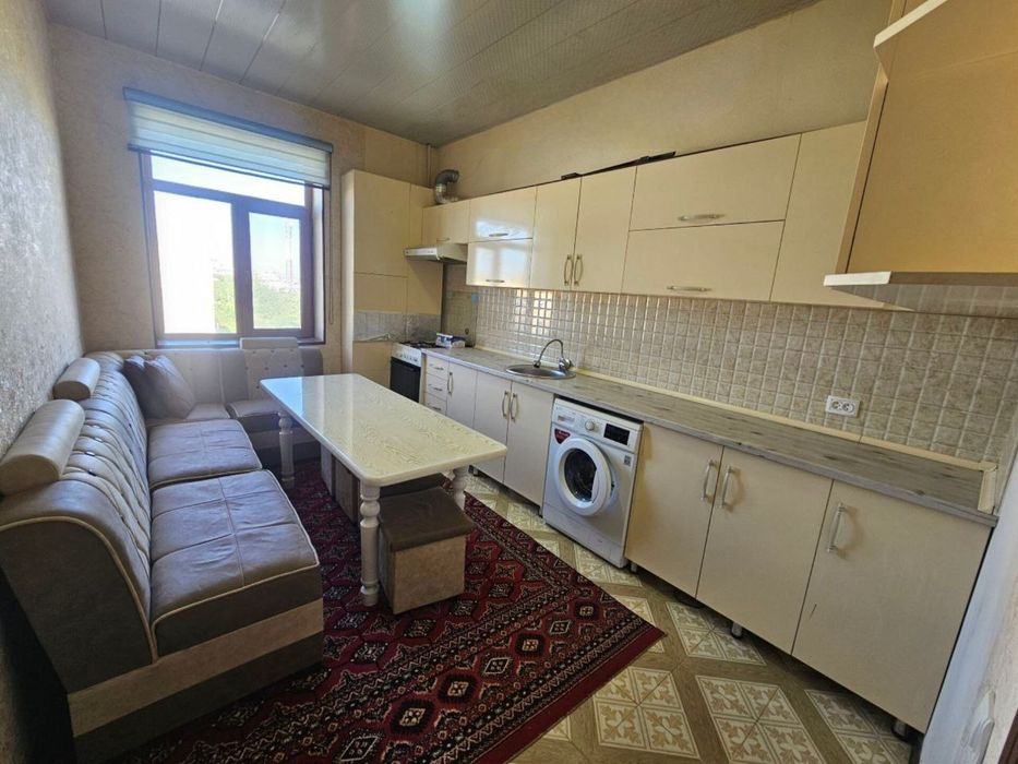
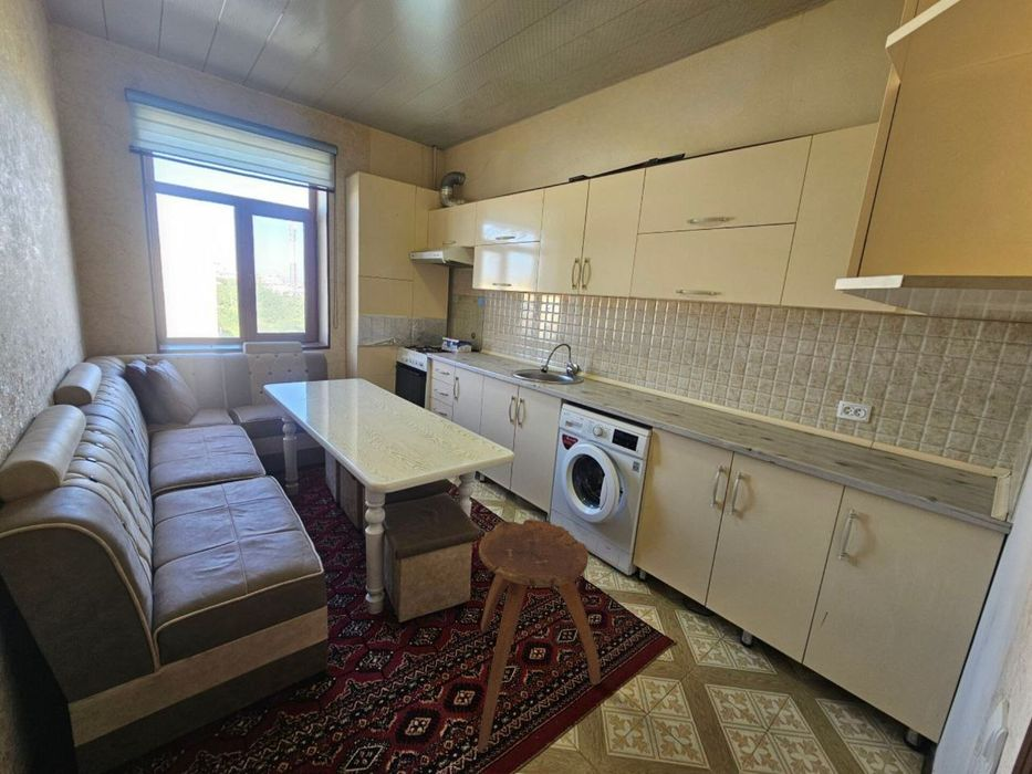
+ stool [477,519,602,753]
